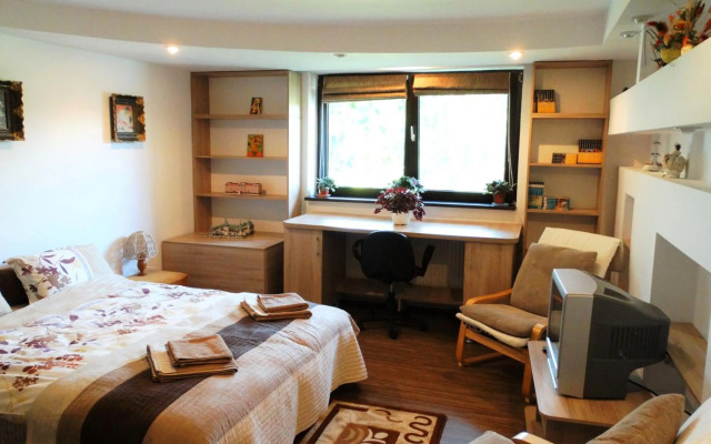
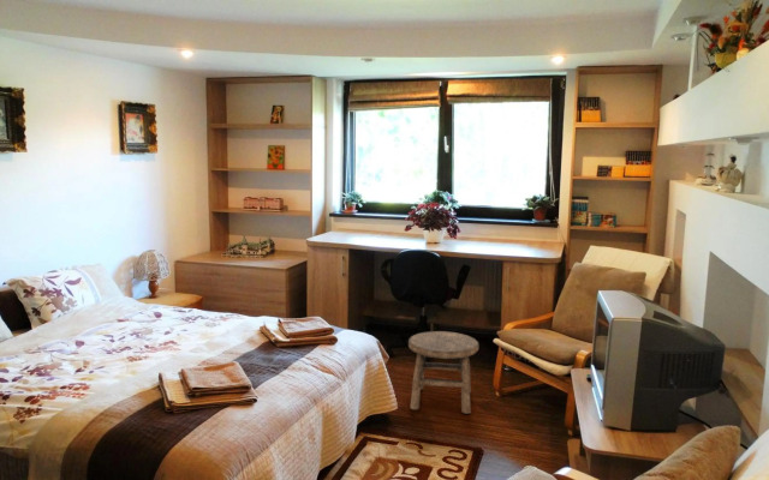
+ stool [407,330,479,415]
